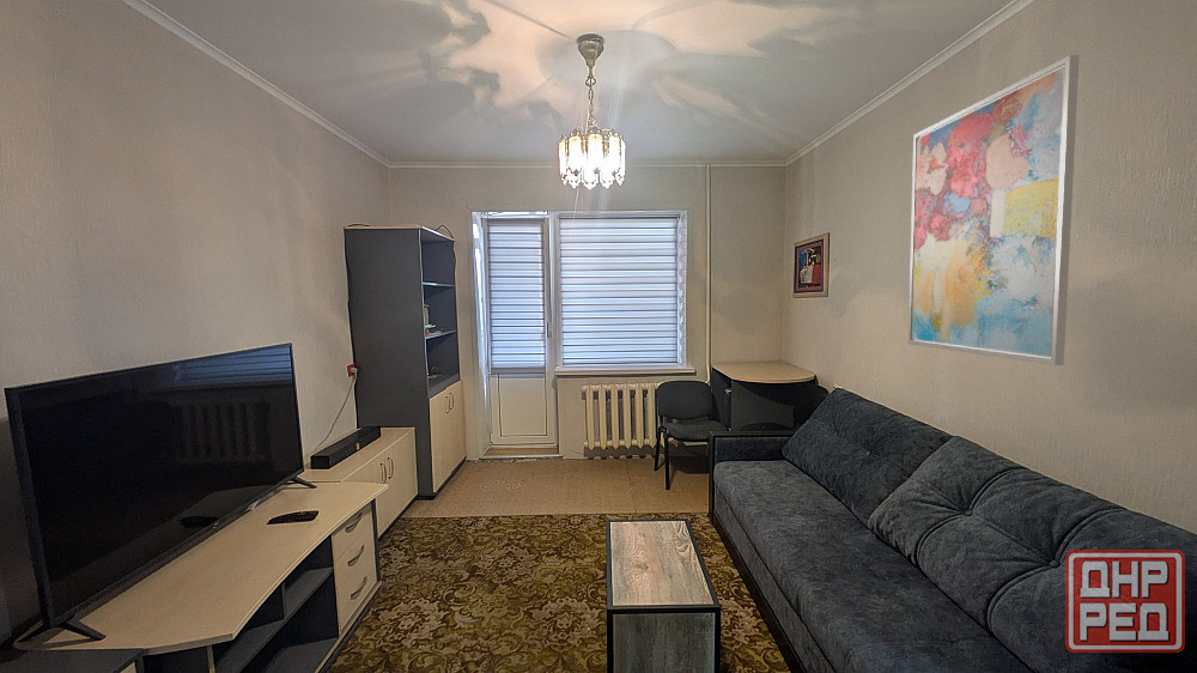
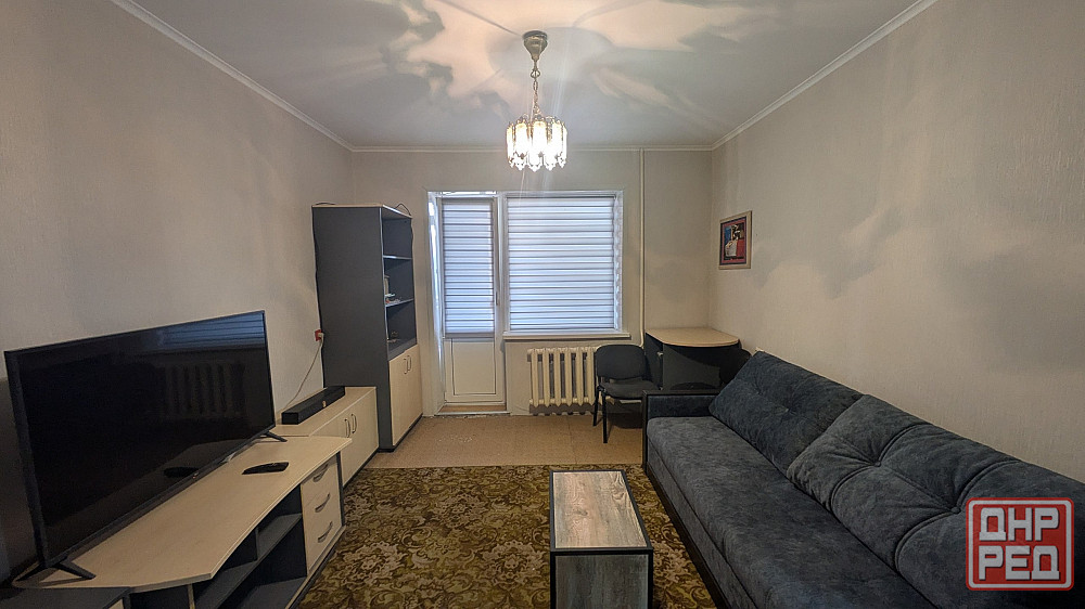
- wall art [907,54,1081,366]
